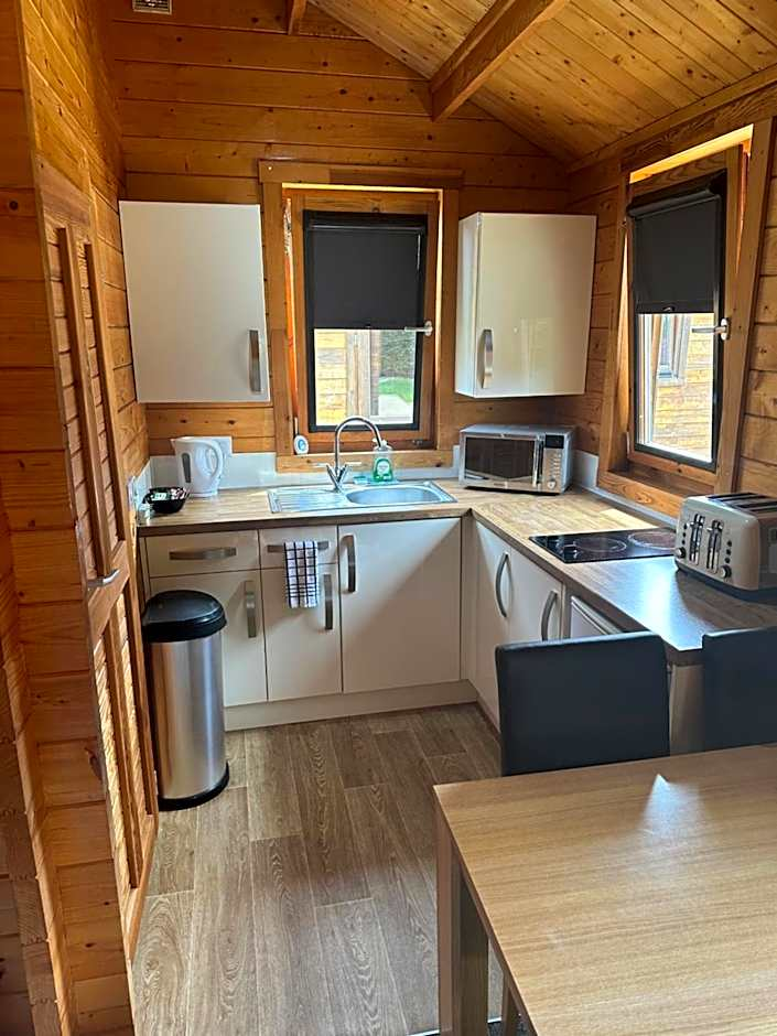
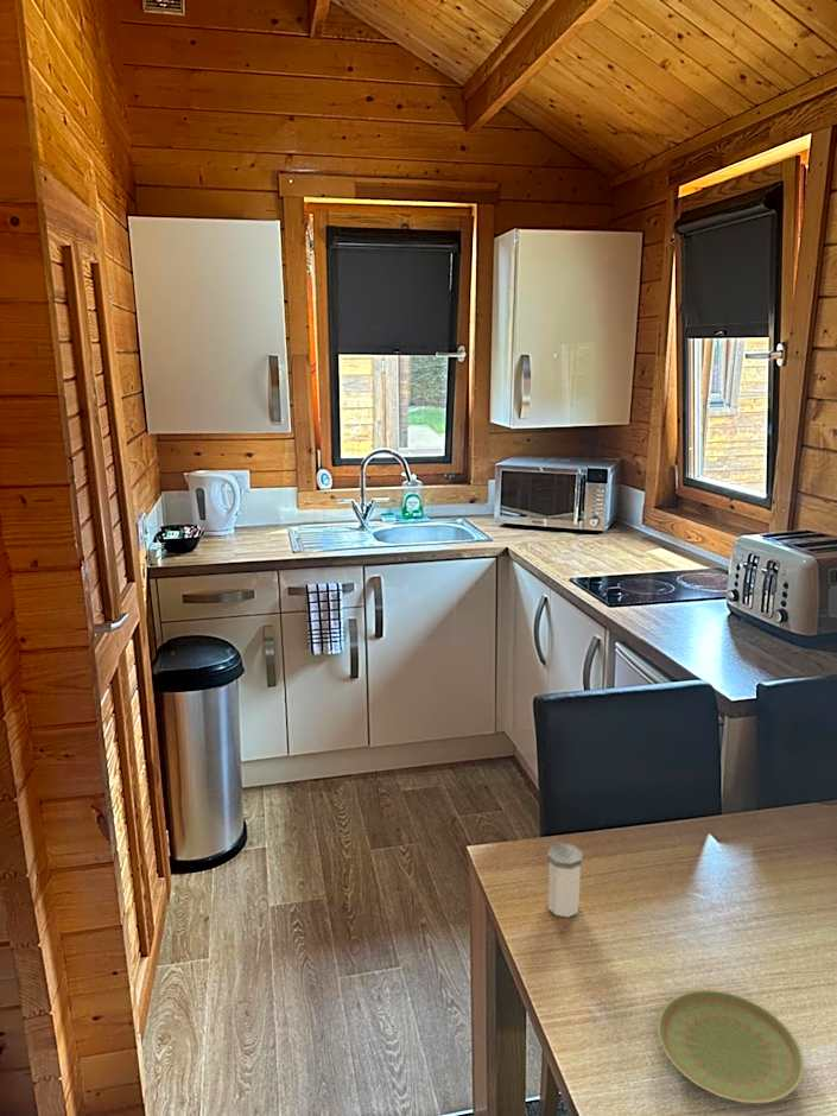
+ plate [657,989,805,1104]
+ salt shaker [546,842,584,919]
